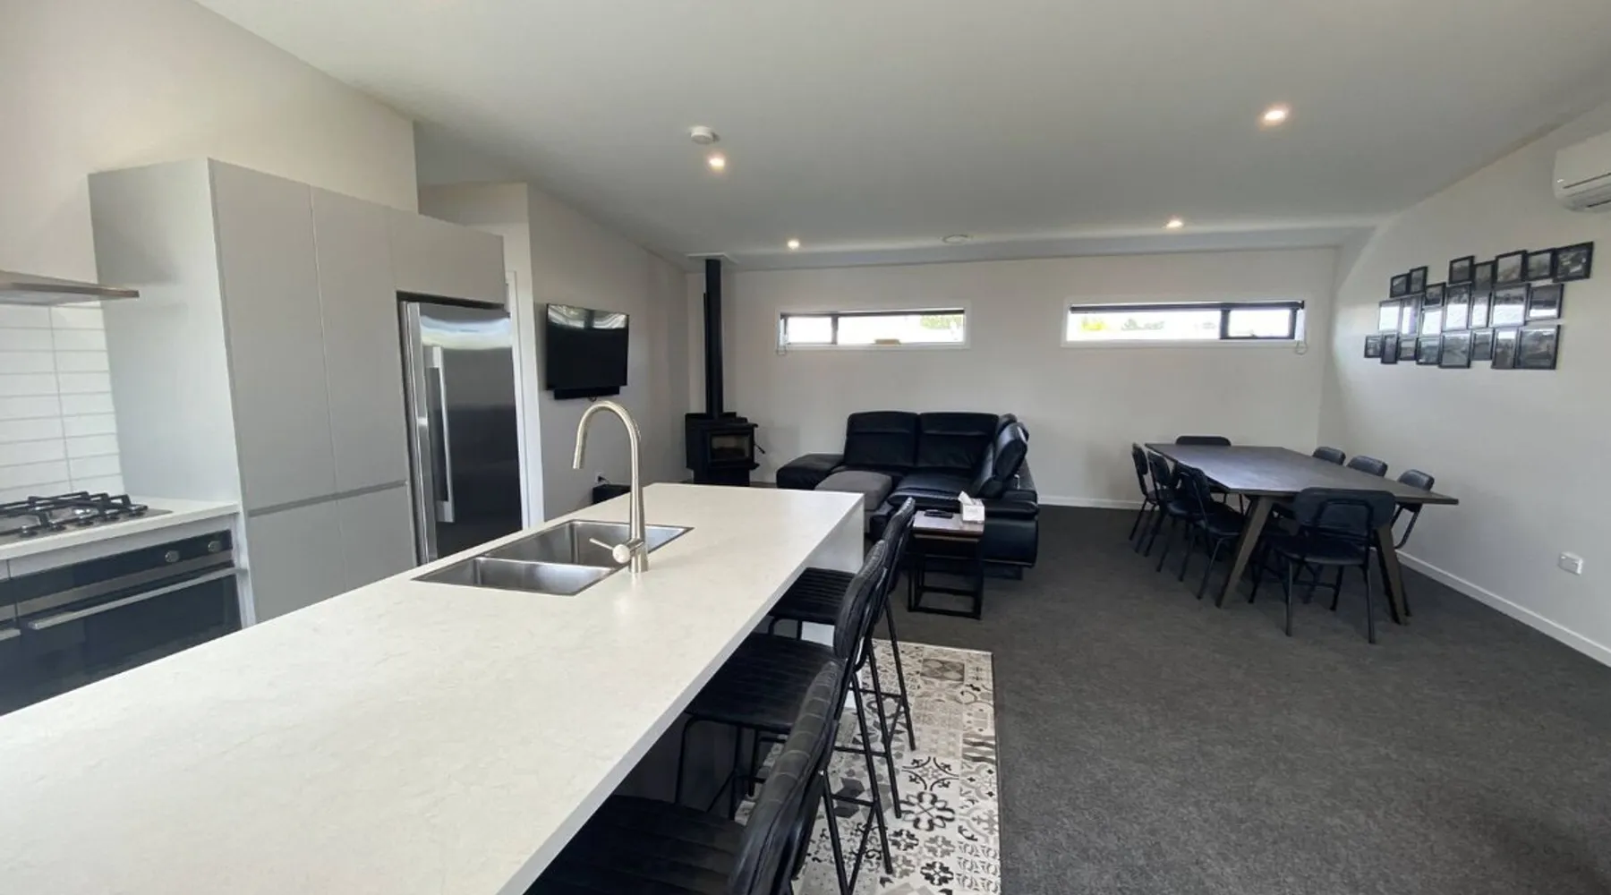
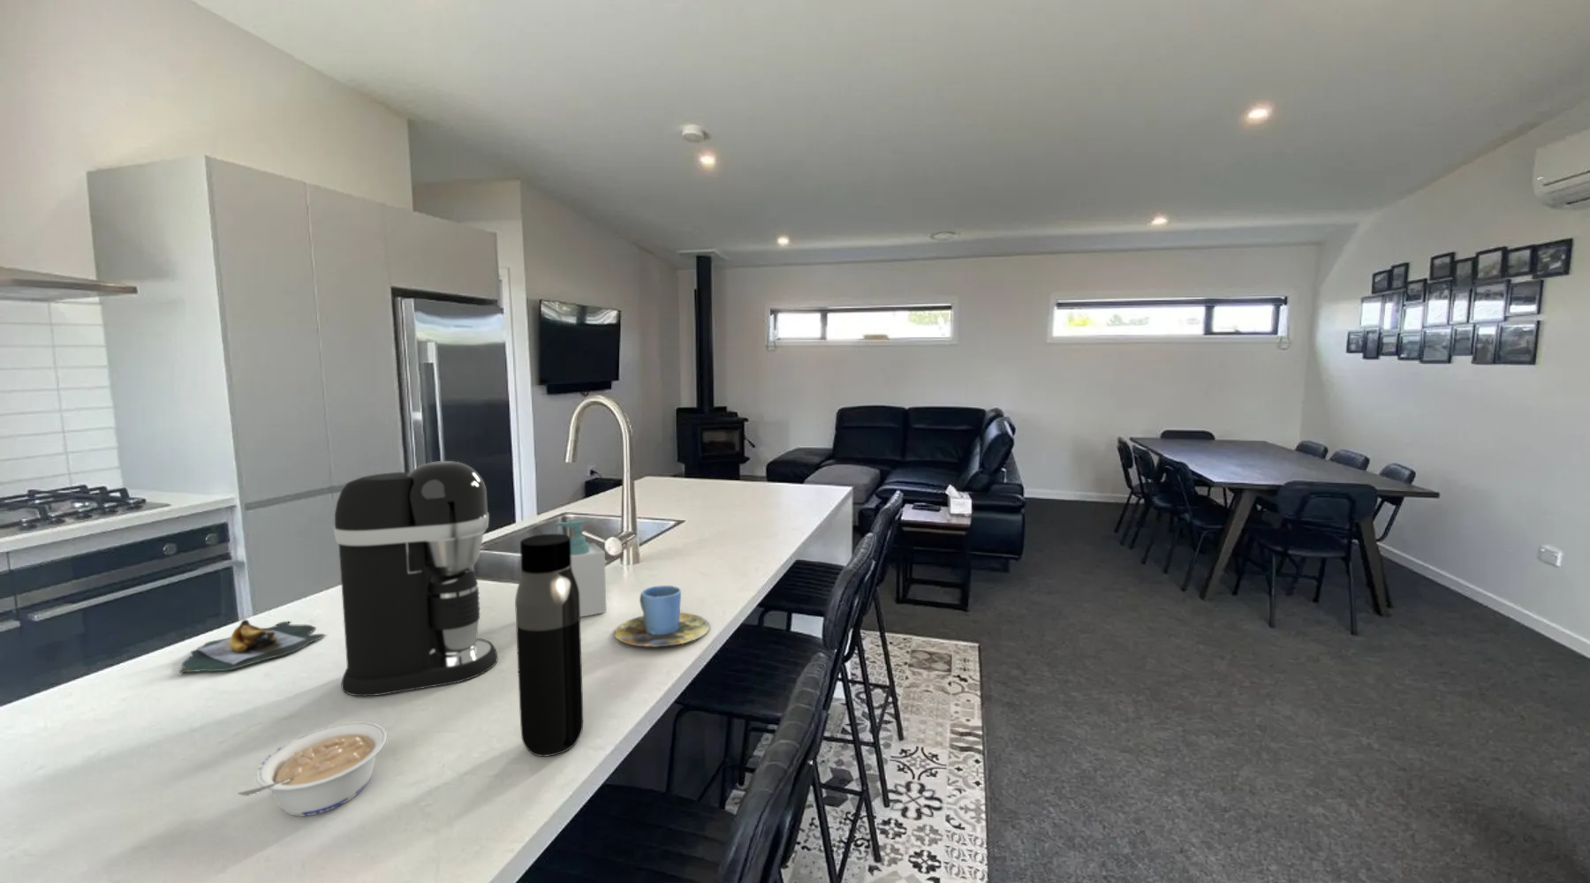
+ banana bunch [177,619,326,674]
+ legume [237,721,388,817]
+ cup [613,585,711,647]
+ water bottle [514,533,584,758]
+ coffee maker [332,460,498,697]
+ soap bottle [552,519,608,618]
